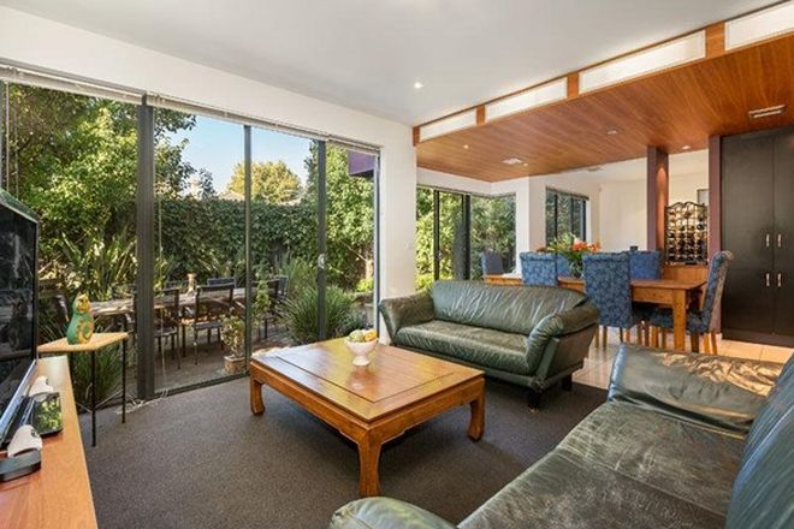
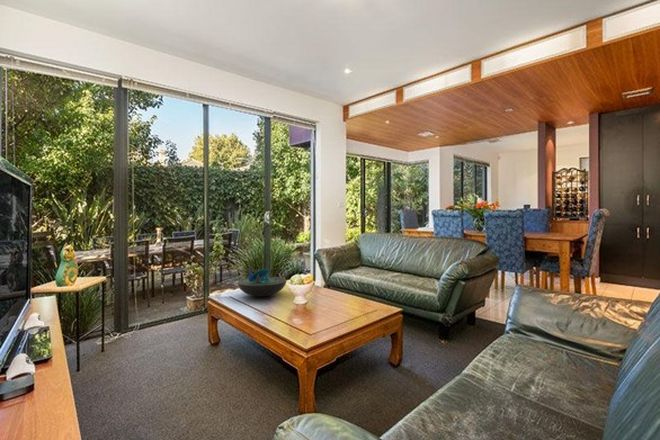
+ decorative bowl [237,266,287,298]
